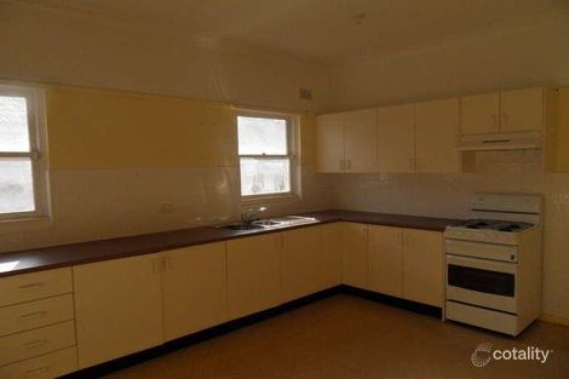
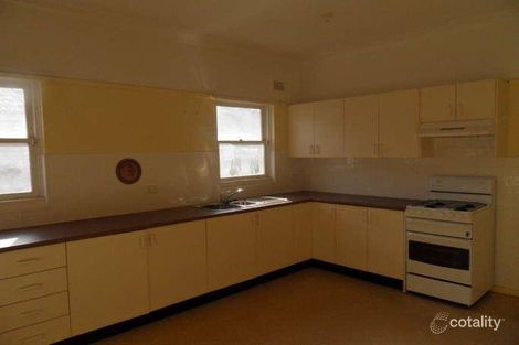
+ decorative plate [115,157,142,185]
